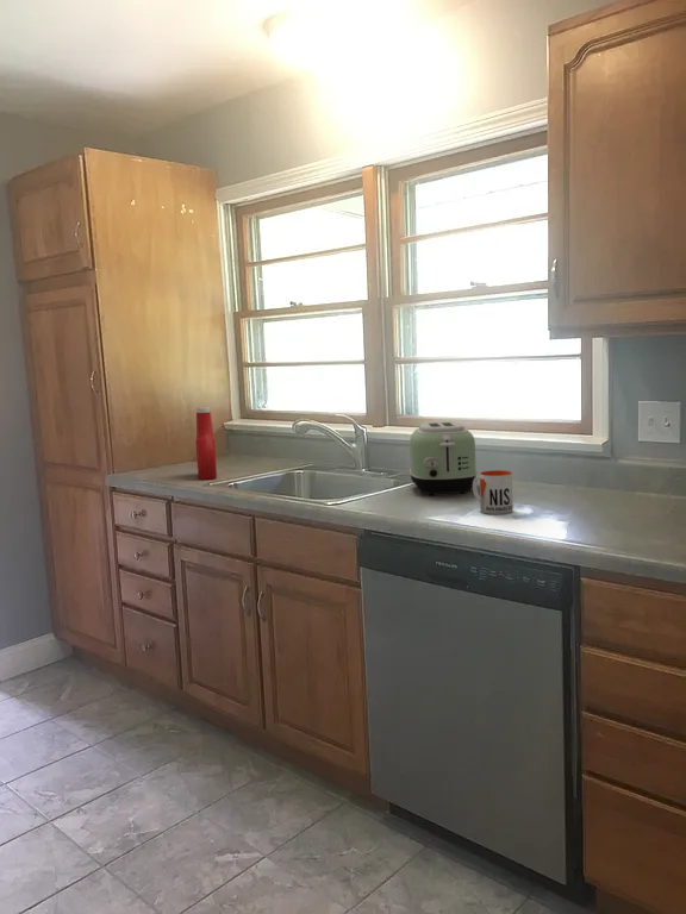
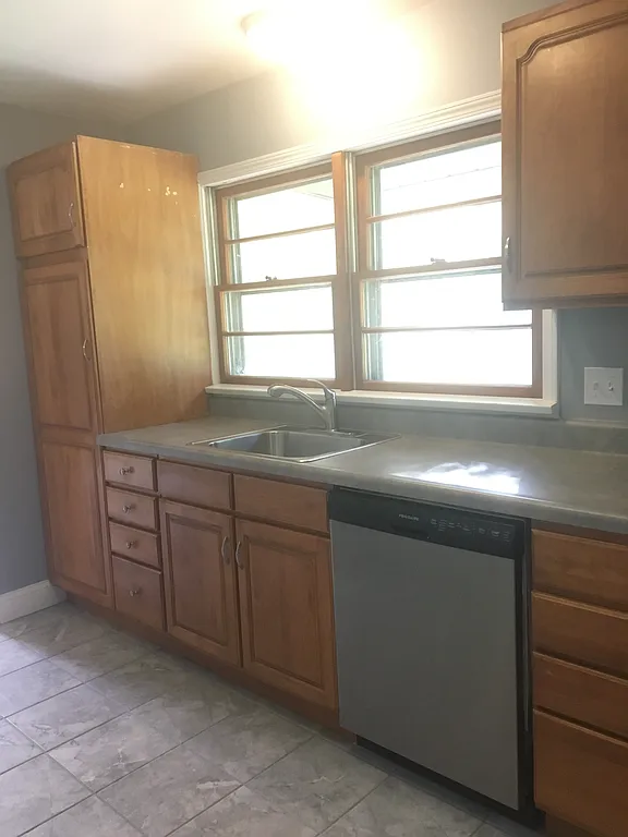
- soap bottle [194,406,218,481]
- mug [472,469,514,515]
- toaster [409,421,479,496]
